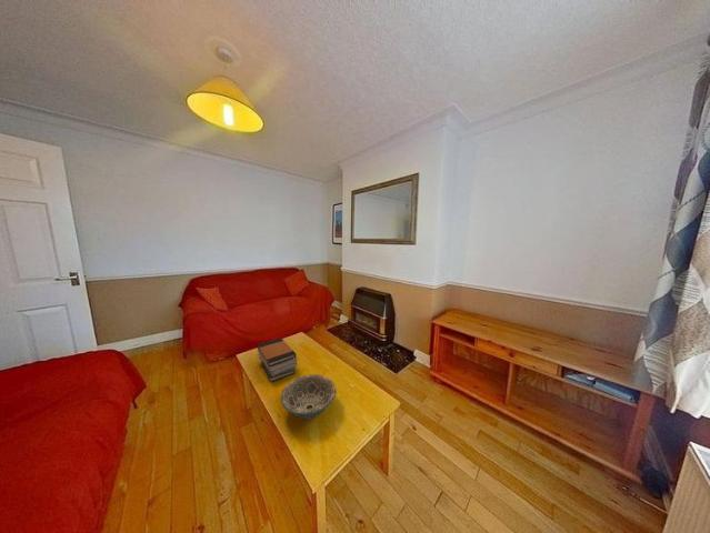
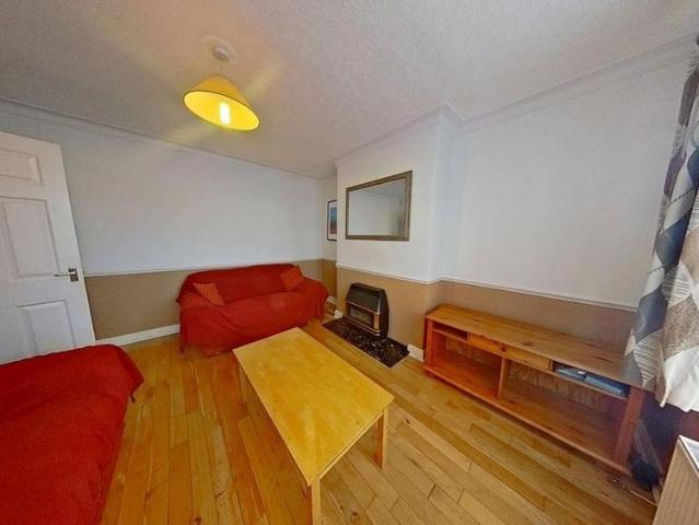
- book stack [256,336,298,383]
- bowl [280,373,338,421]
